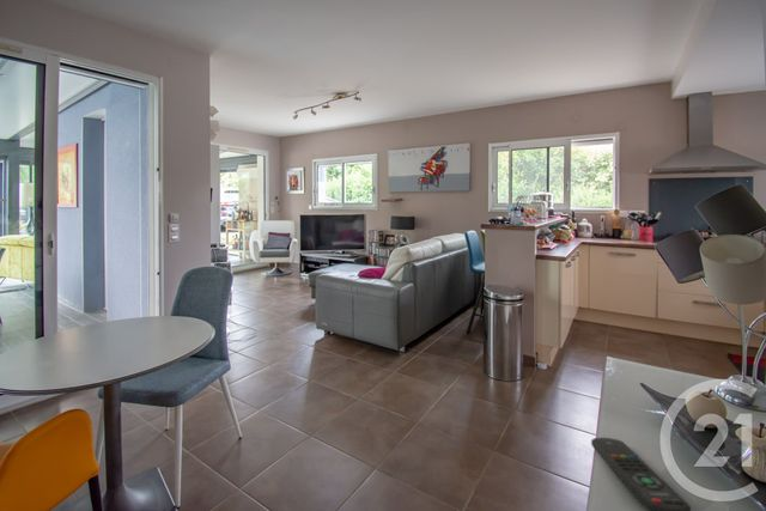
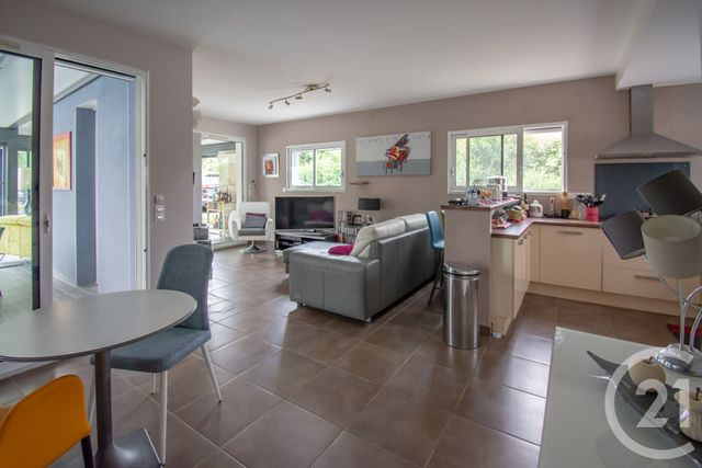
- remote control [590,437,692,511]
